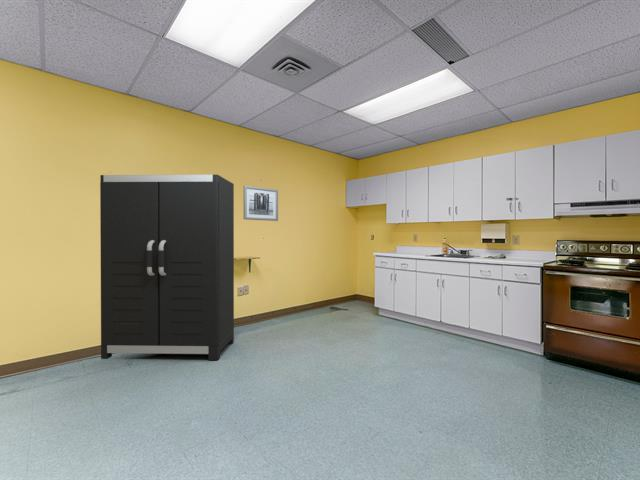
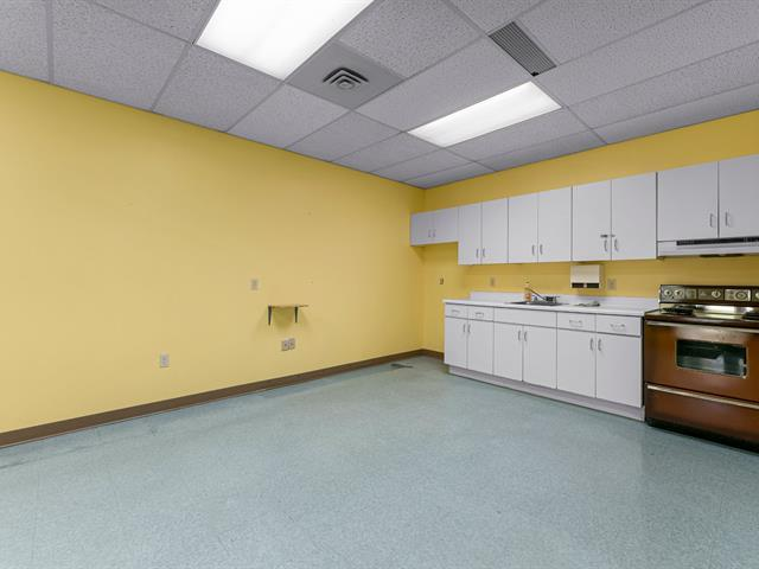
- storage cabinet [99,174,235,361]
- wall art [243,185,279,222]
